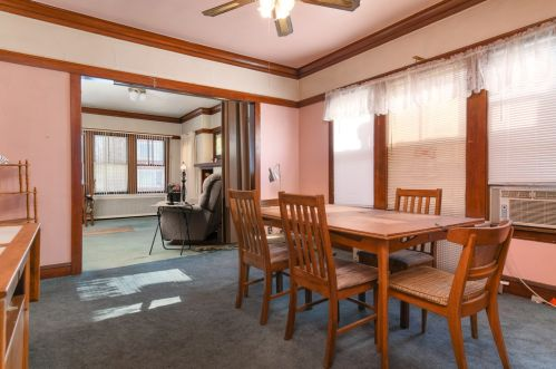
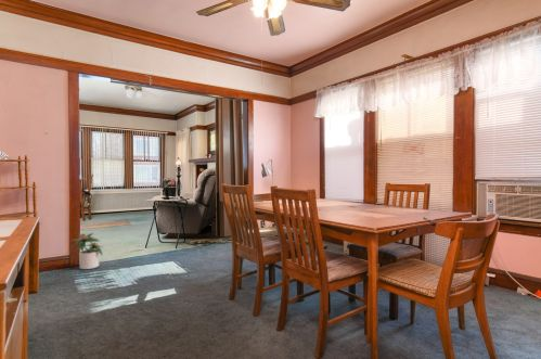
+ potted plant [68,232,104,270]
